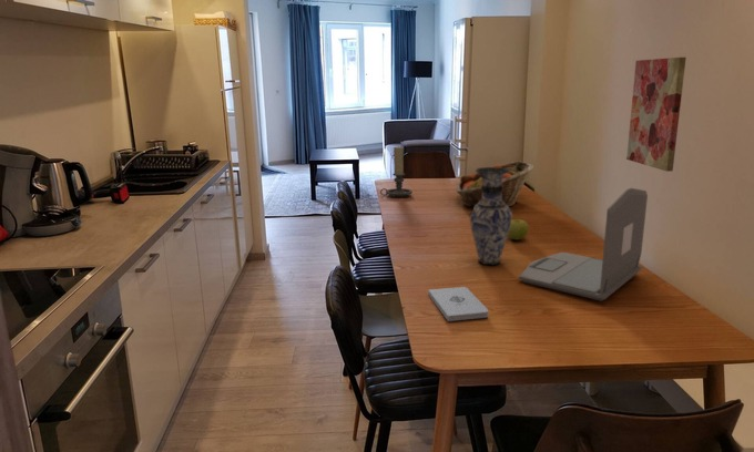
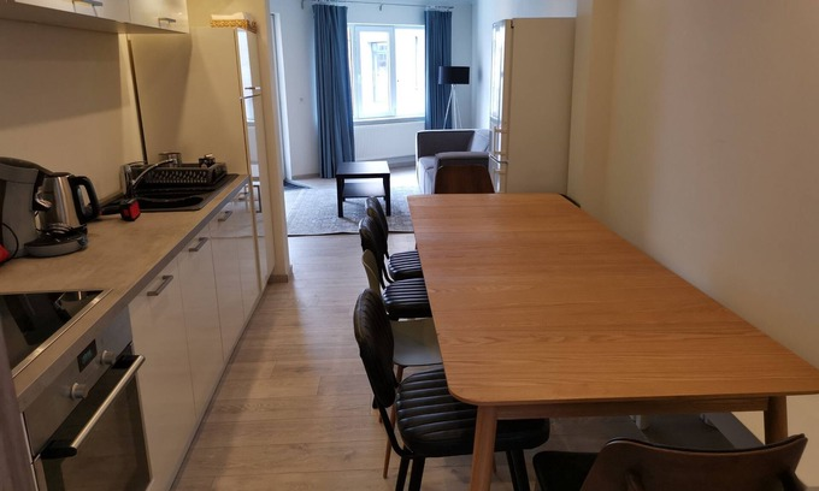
- candle holder [379,145,414,198]
- laptop [518,187,649,302]
- fruit basket [455,161,536,209]
- wall art [625,56,687,173]
- apple [508,218,530,240]
- vase [469,166,513,266]
- notepad [427,286,489,322]
